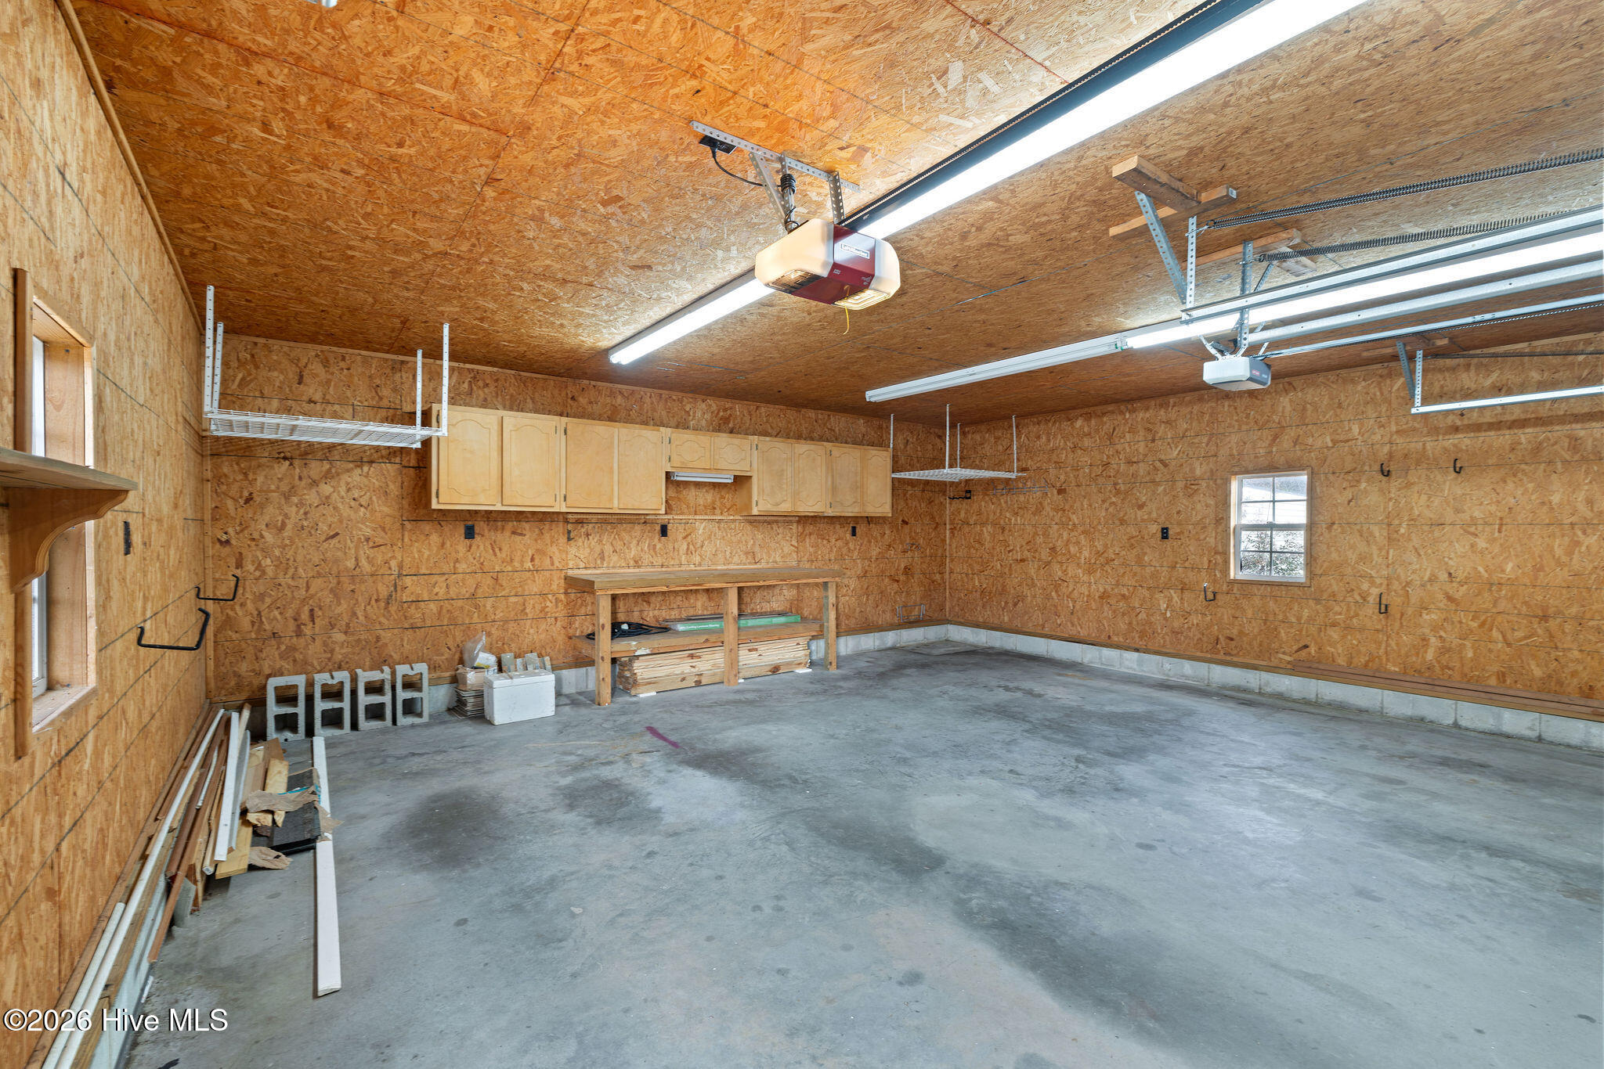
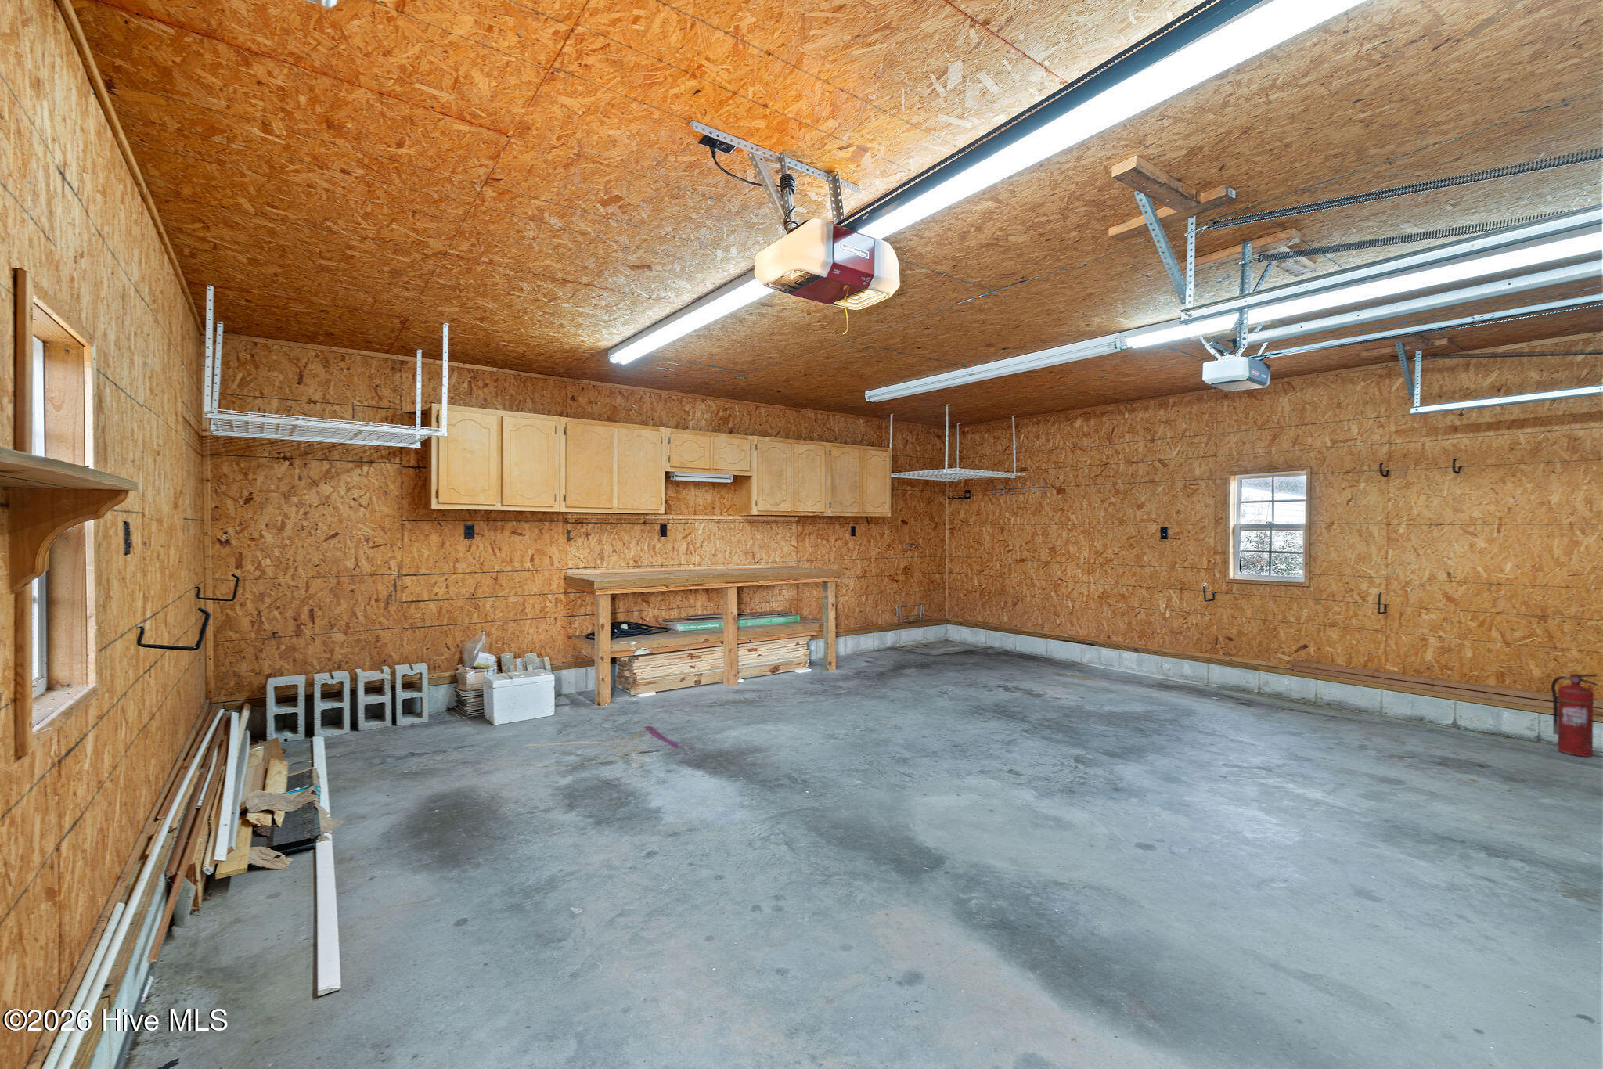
+ fire extinguisher [1549,673,1599,758]
